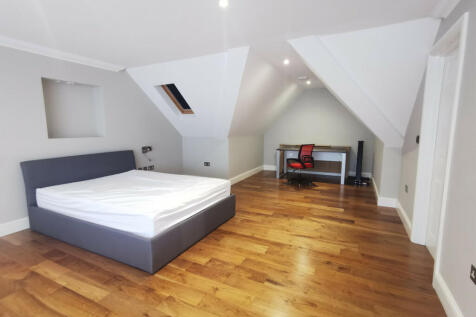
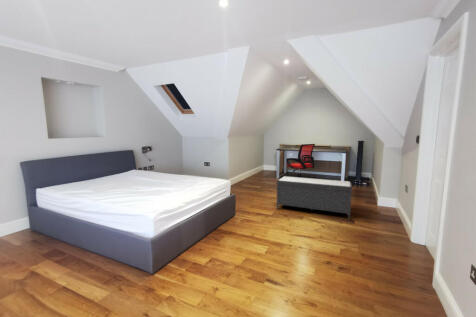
+ bench [275,175,353,221]
